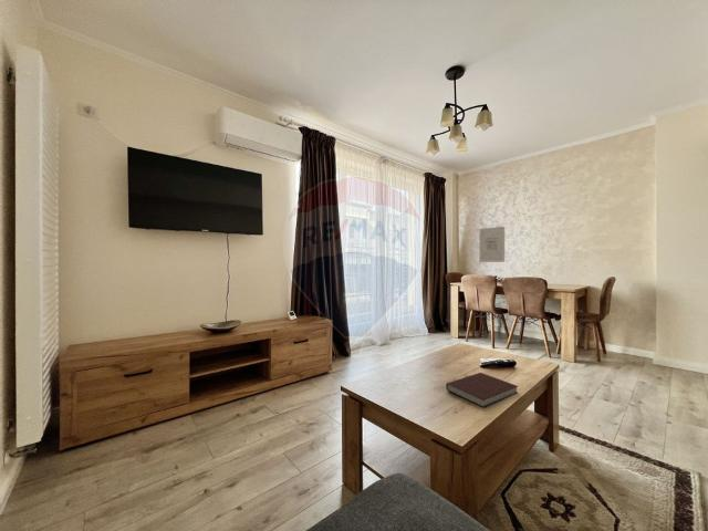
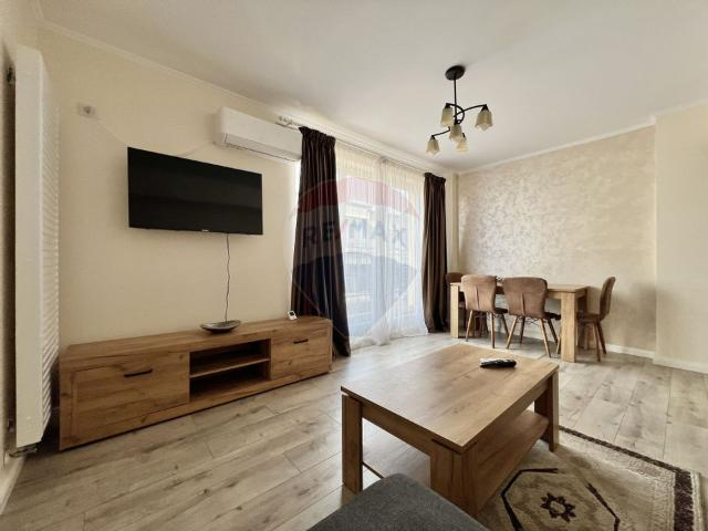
- notebook [445,372,519,408]
- wall art [478,226,506,263]
